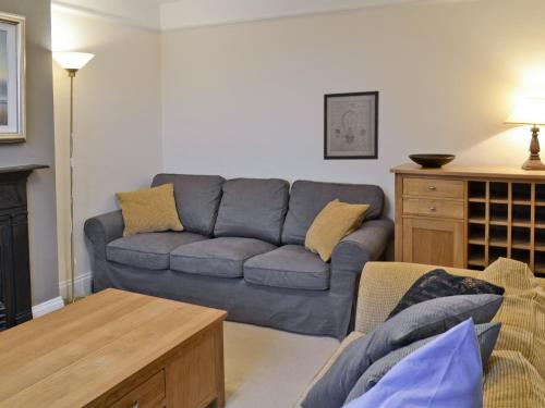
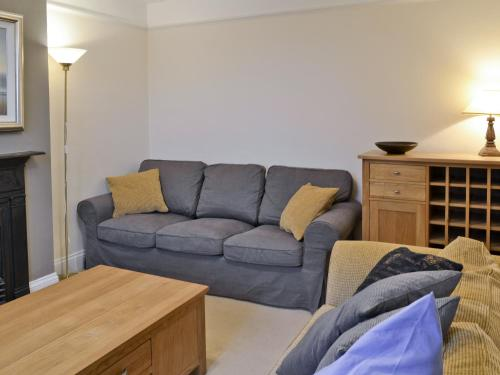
- wall art [323,90,380,161]
